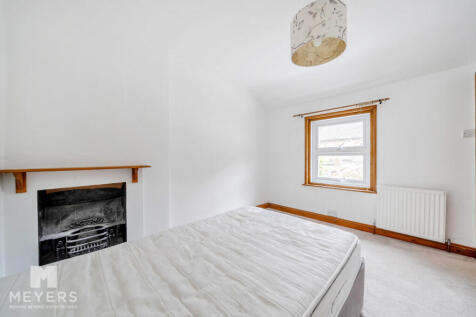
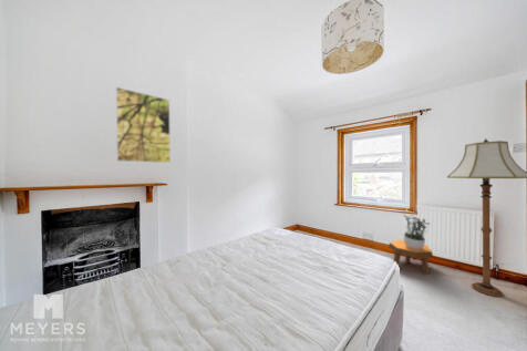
+ potted plant [402,214,431,250]
+ floor lamp [446,137,527,298]
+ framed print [115,86,172,164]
+ footstool [388,239,434,275]
